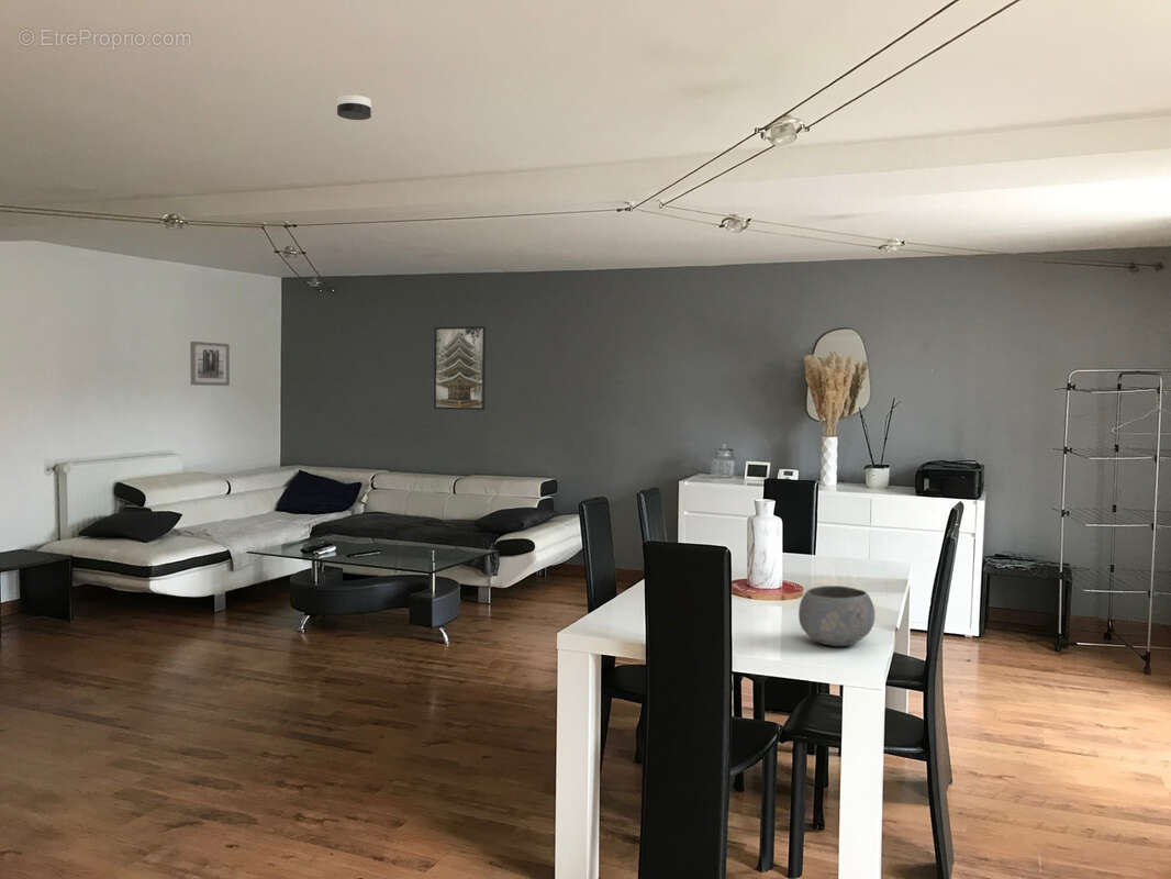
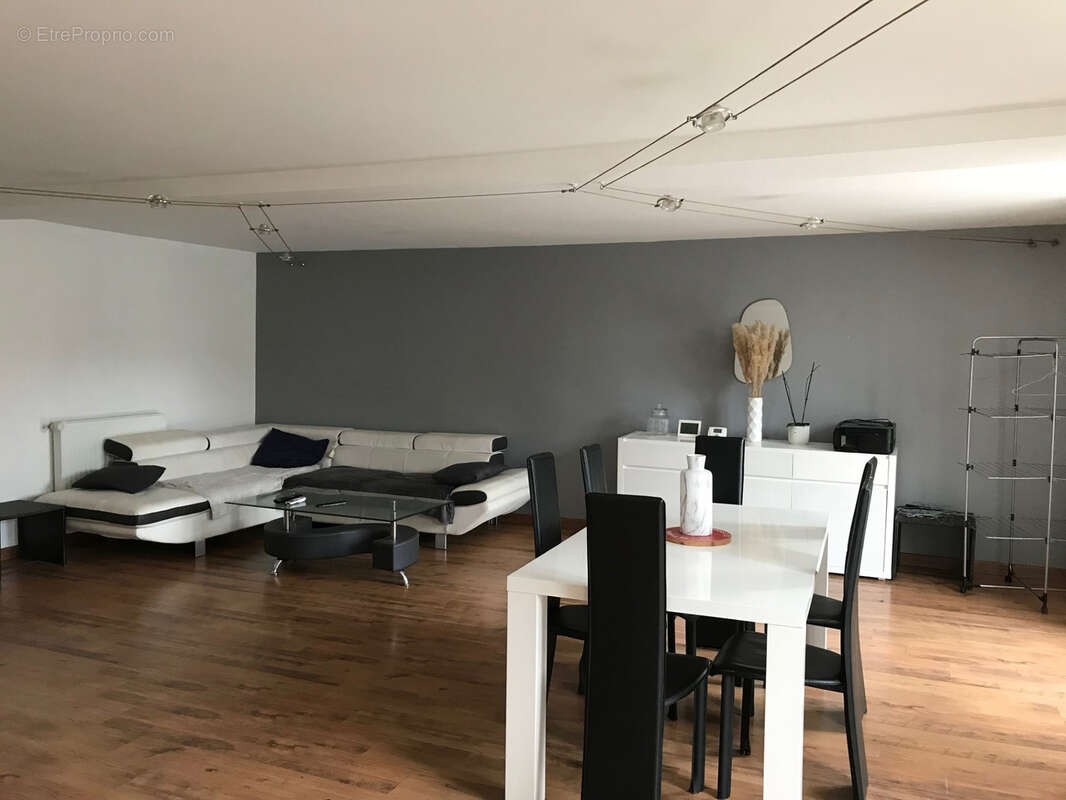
- wall art [189,341,231,387]
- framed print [433,325,487,411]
- smoke detector [336,93,372,121]
- bowl [798,585,876,647]
